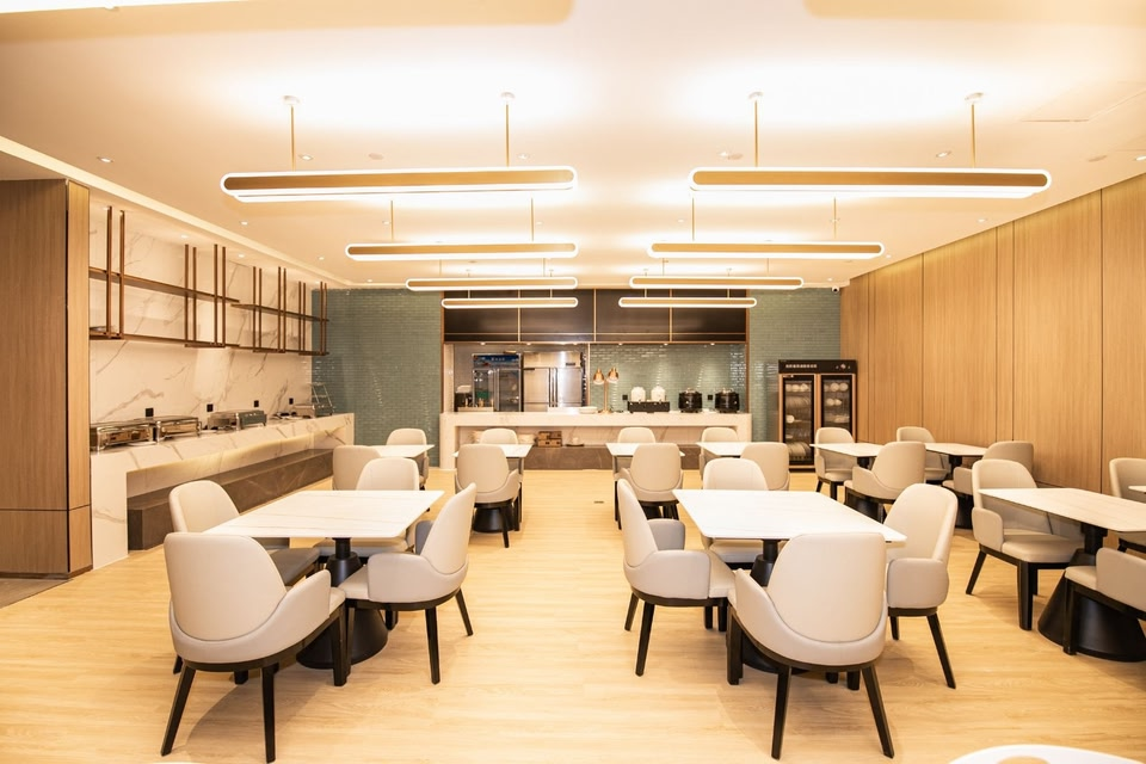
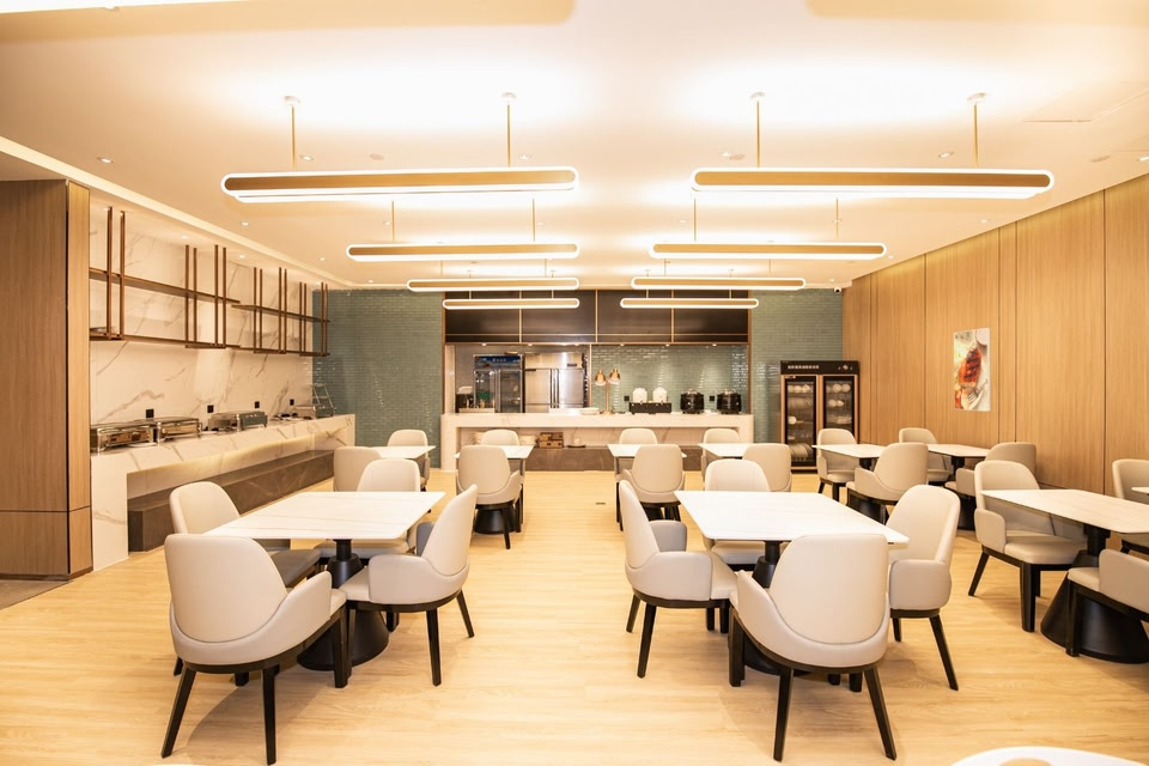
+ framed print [953,327,992,413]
